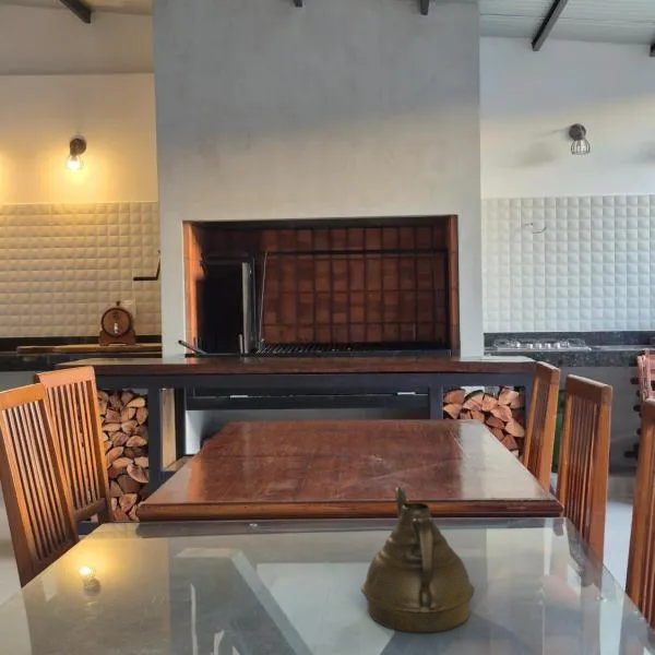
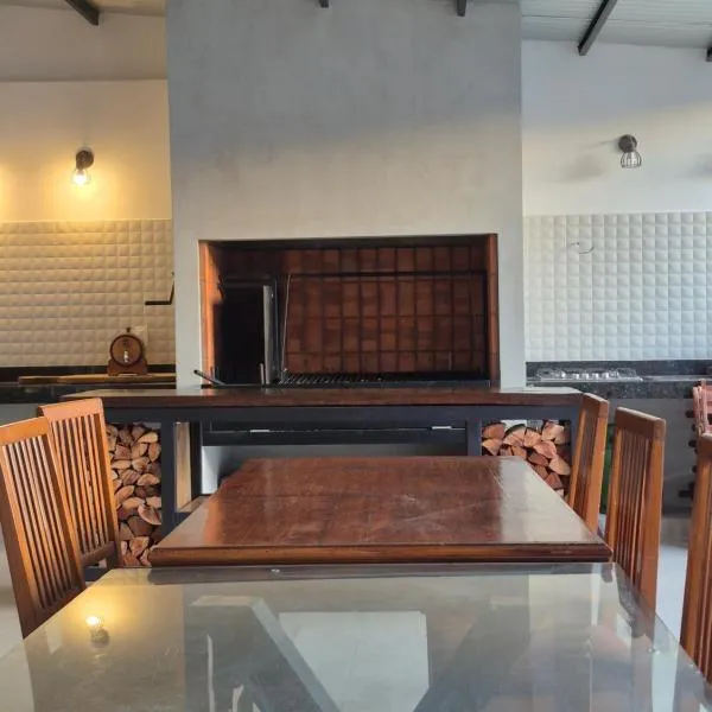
- teapot [360,486,475,633]
